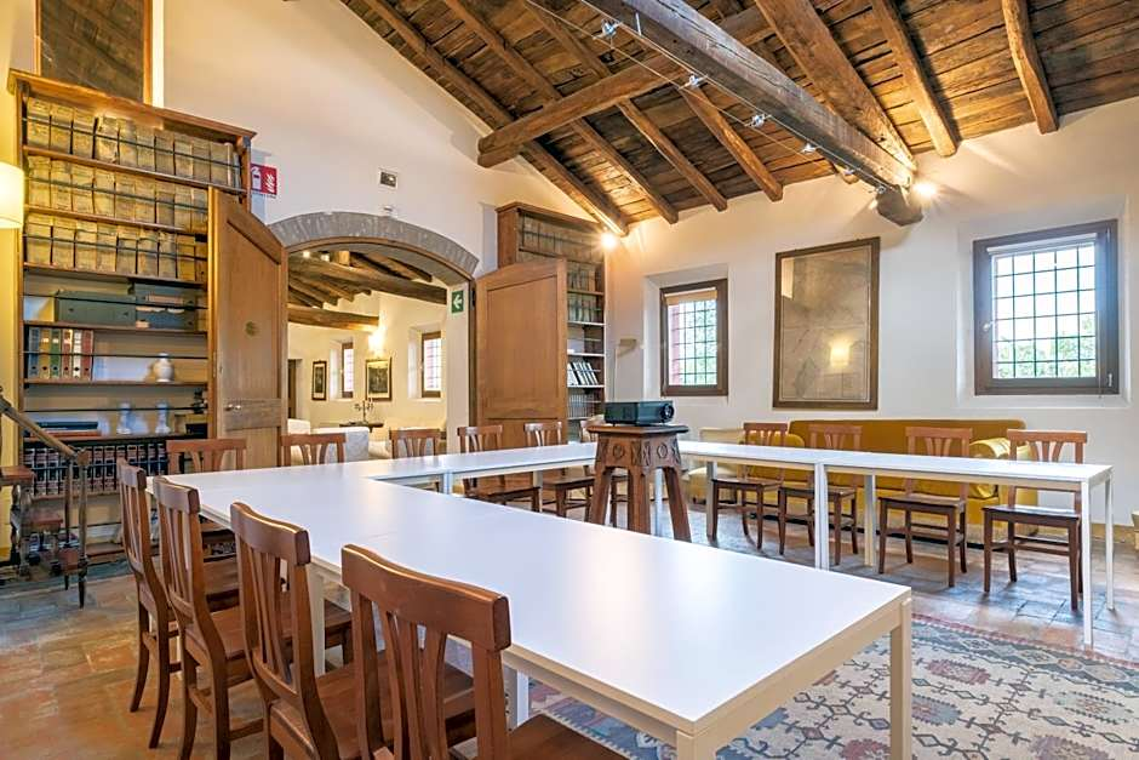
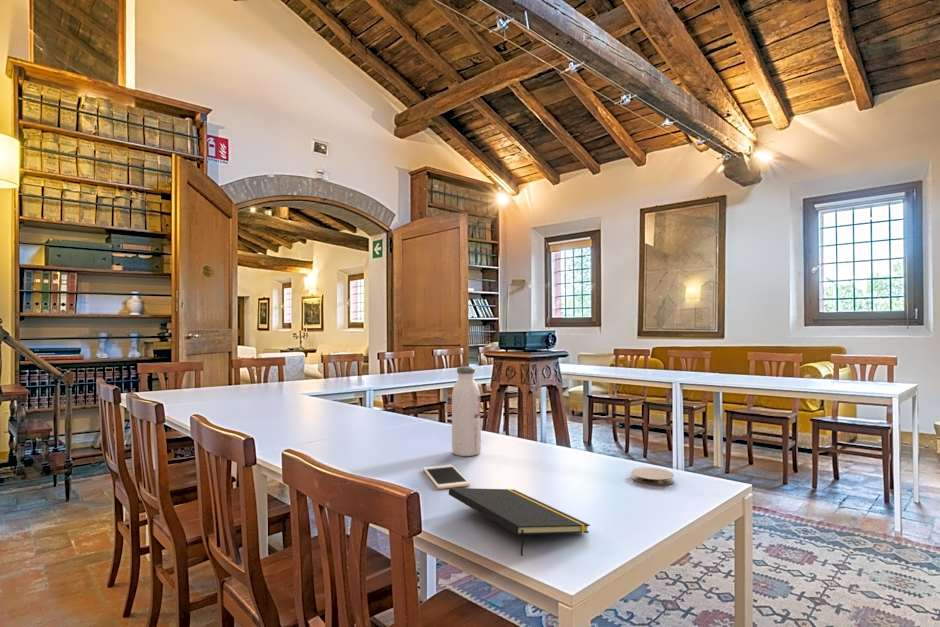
+ cell phone [422,464,471,490]
+ coaster [630,466,675,486]
+ water bottle [451,365,482,457]
+ notepad [448,487,591,557]
